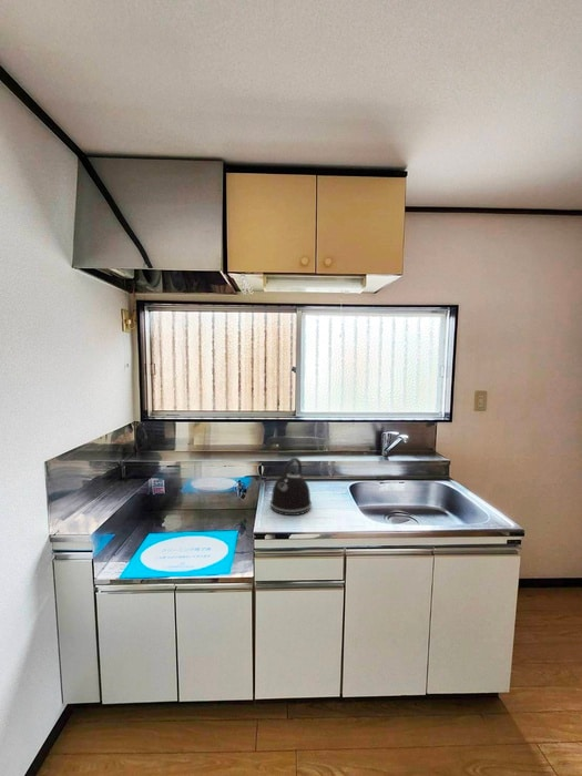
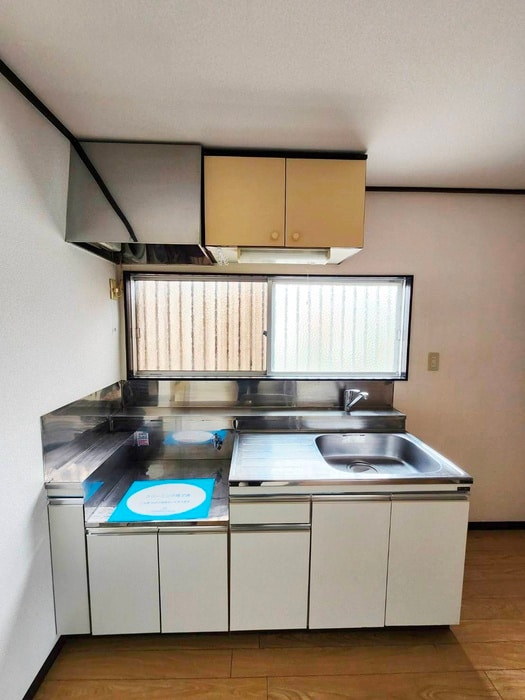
- kettle [269,457,313,517]
